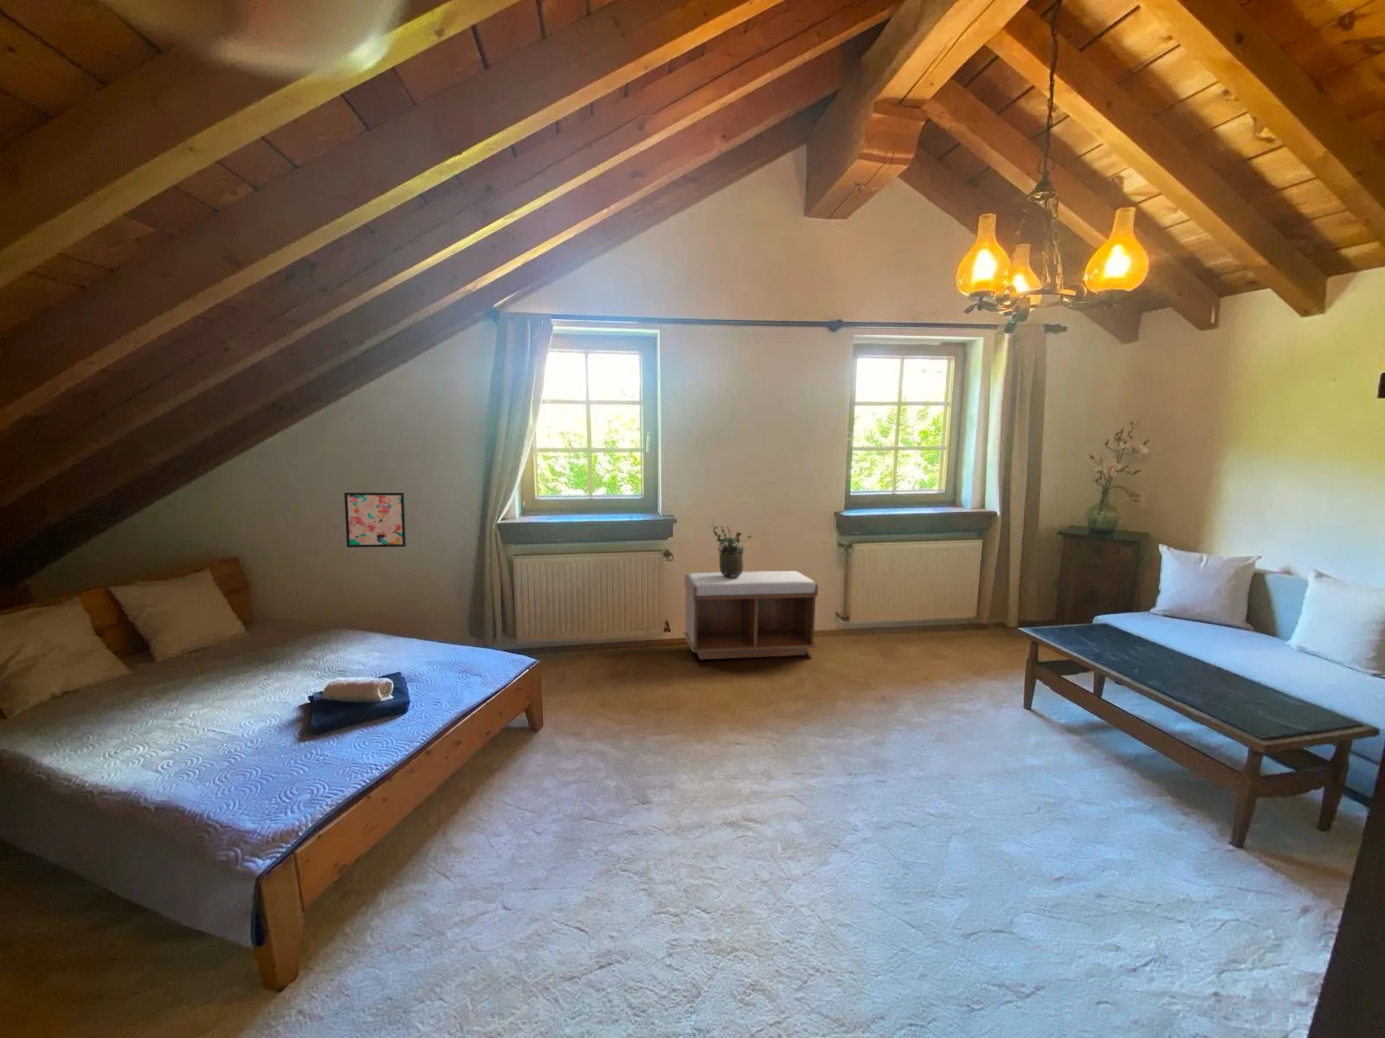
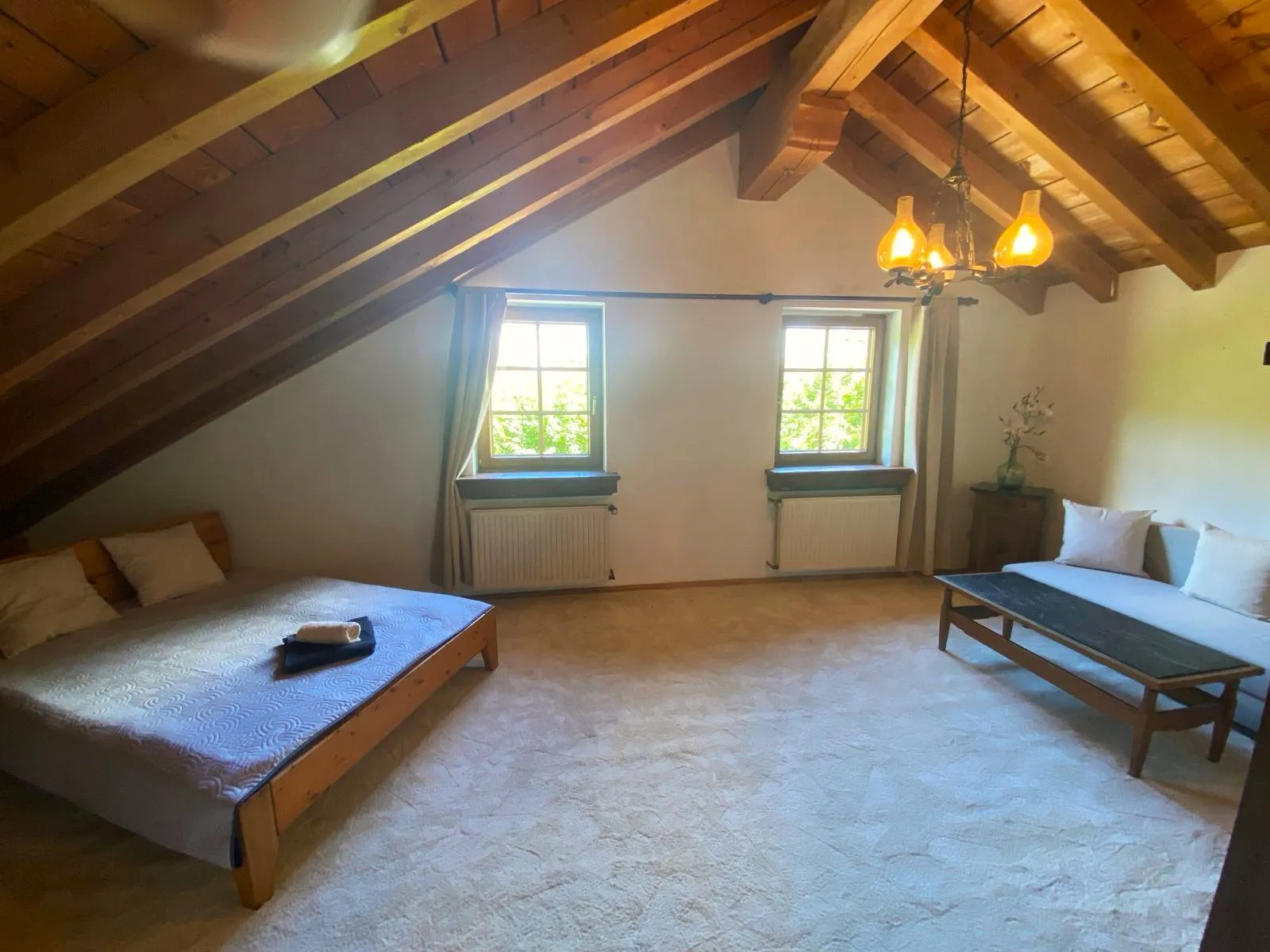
- potted plant [710,517,752,577]
- bench [683,570,819,660]
- wall art [344,492,407,548]
